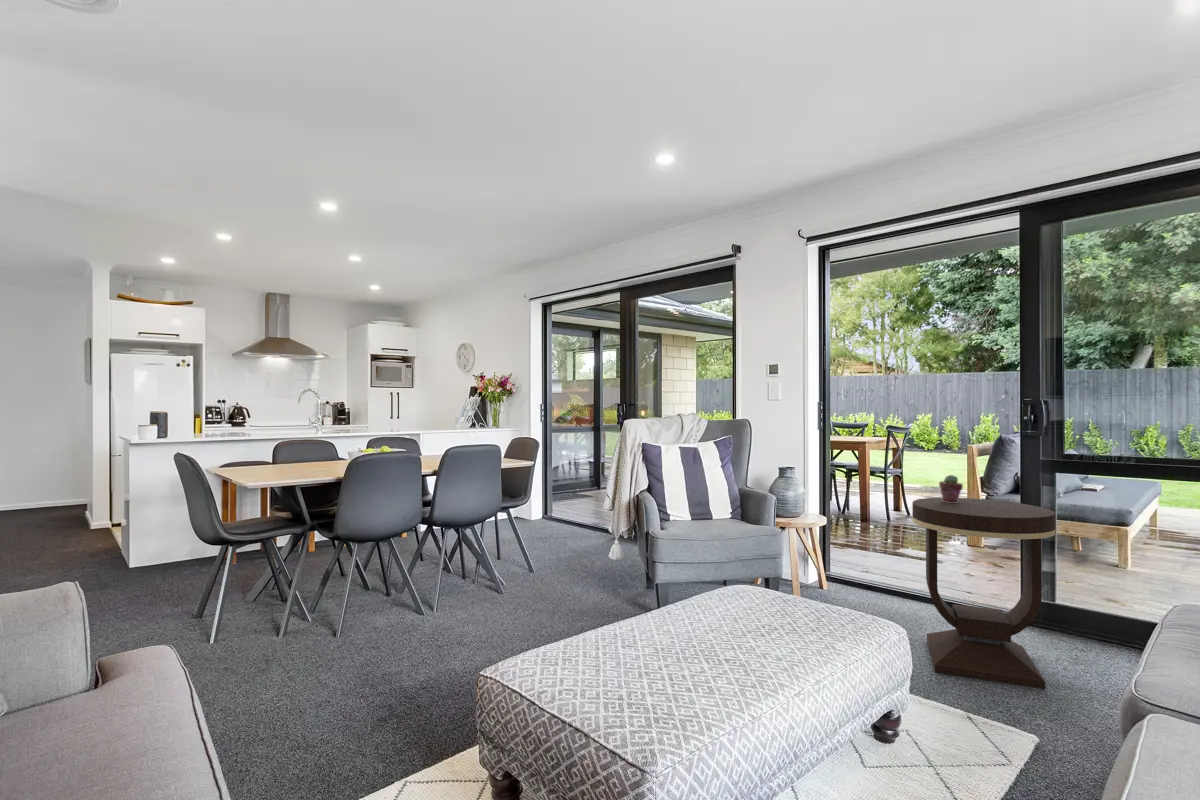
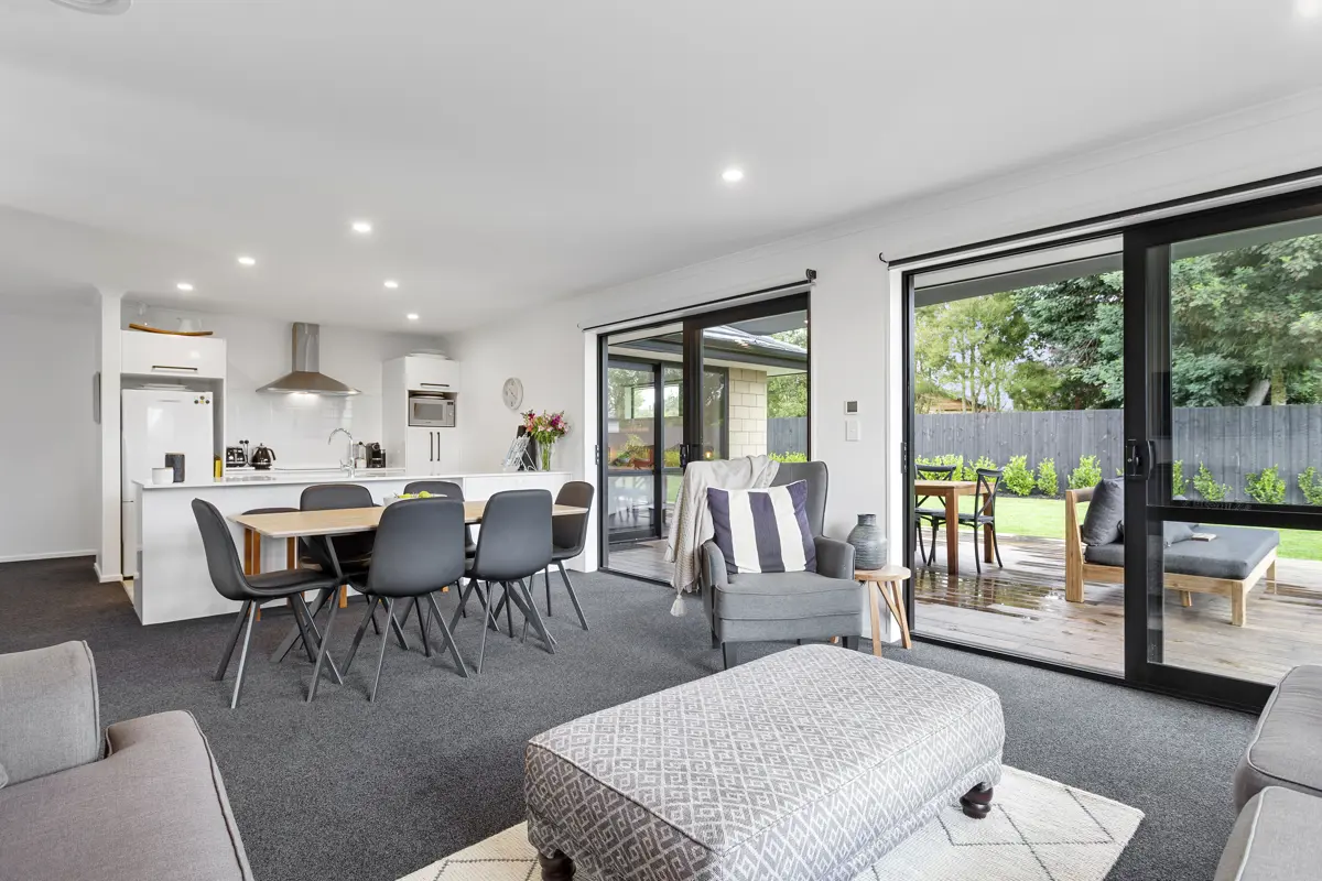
- side table [911,497,1056,690]
- potted succulent [938,474,964,503]
